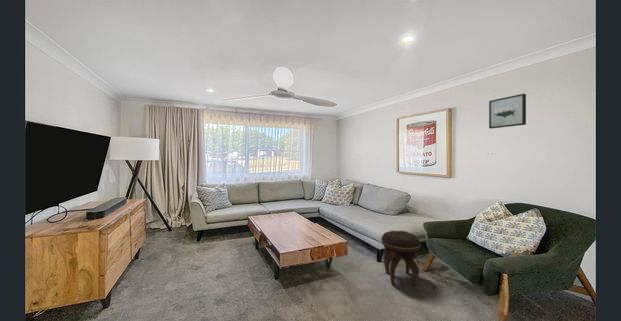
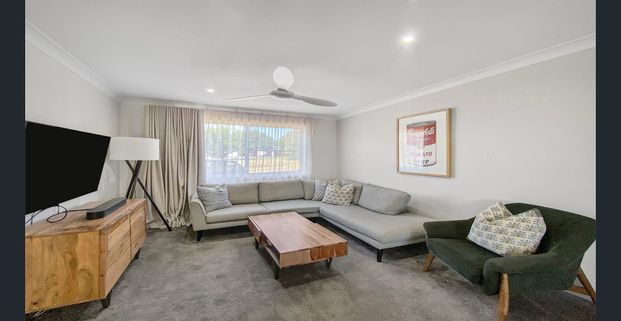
- wall art [488,93,527,130]
- footstool [380,230,422,286]
